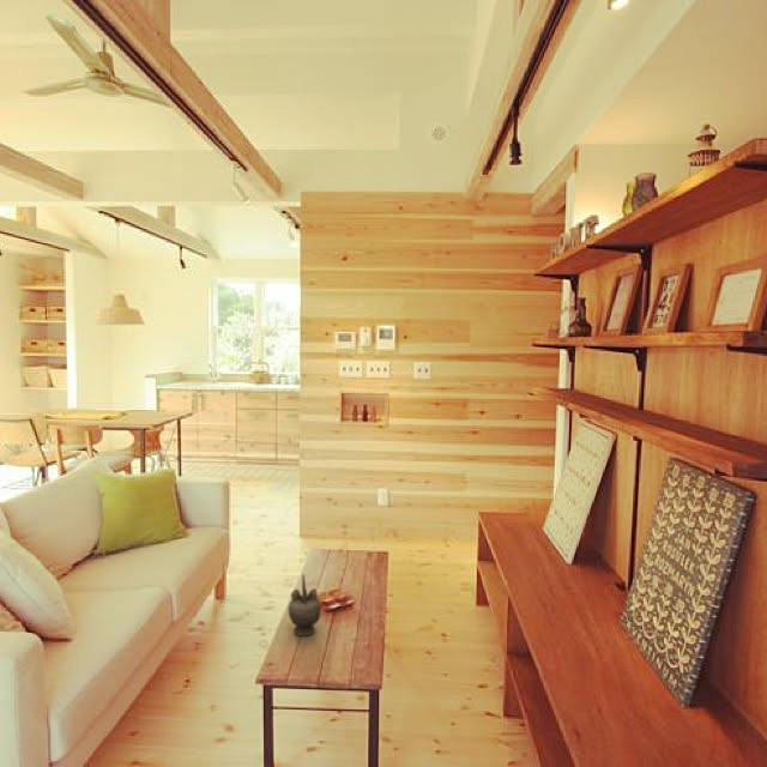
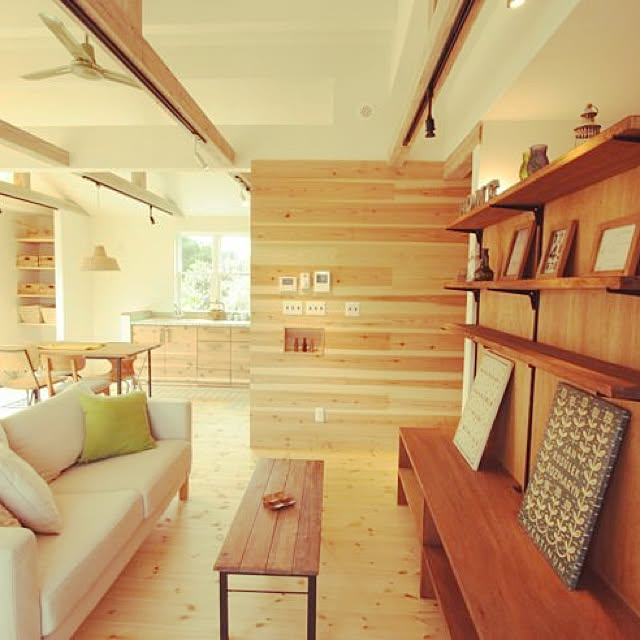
- teapot [288,573,322,638]
